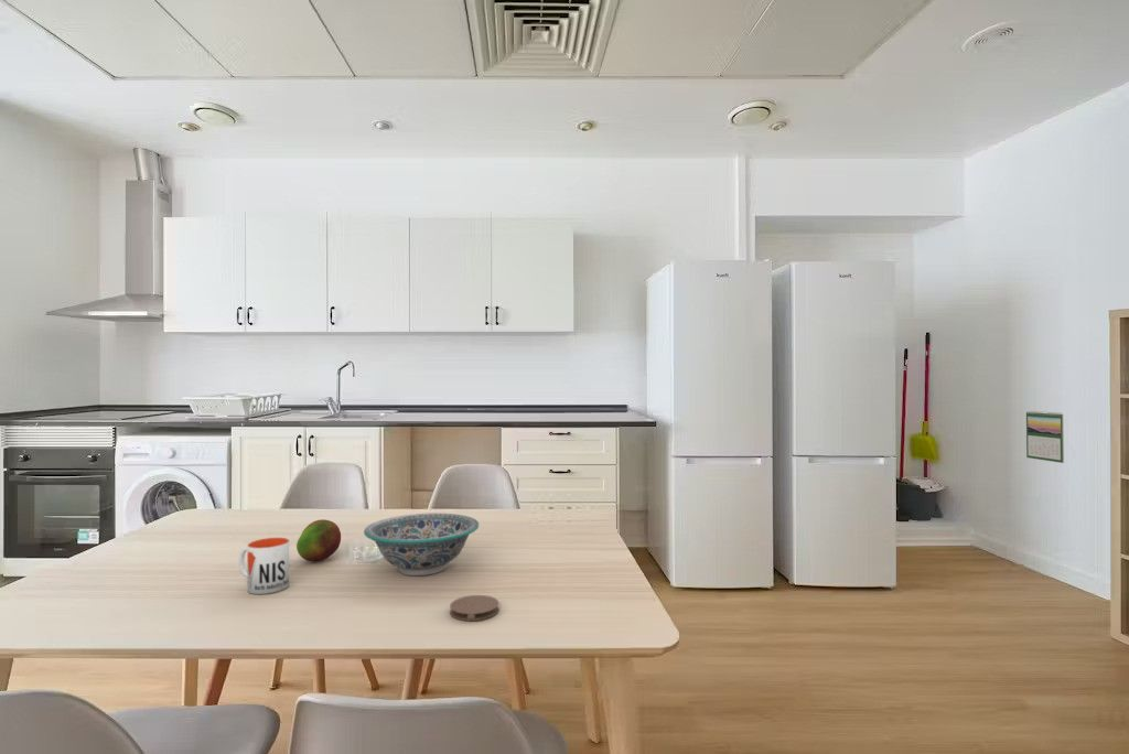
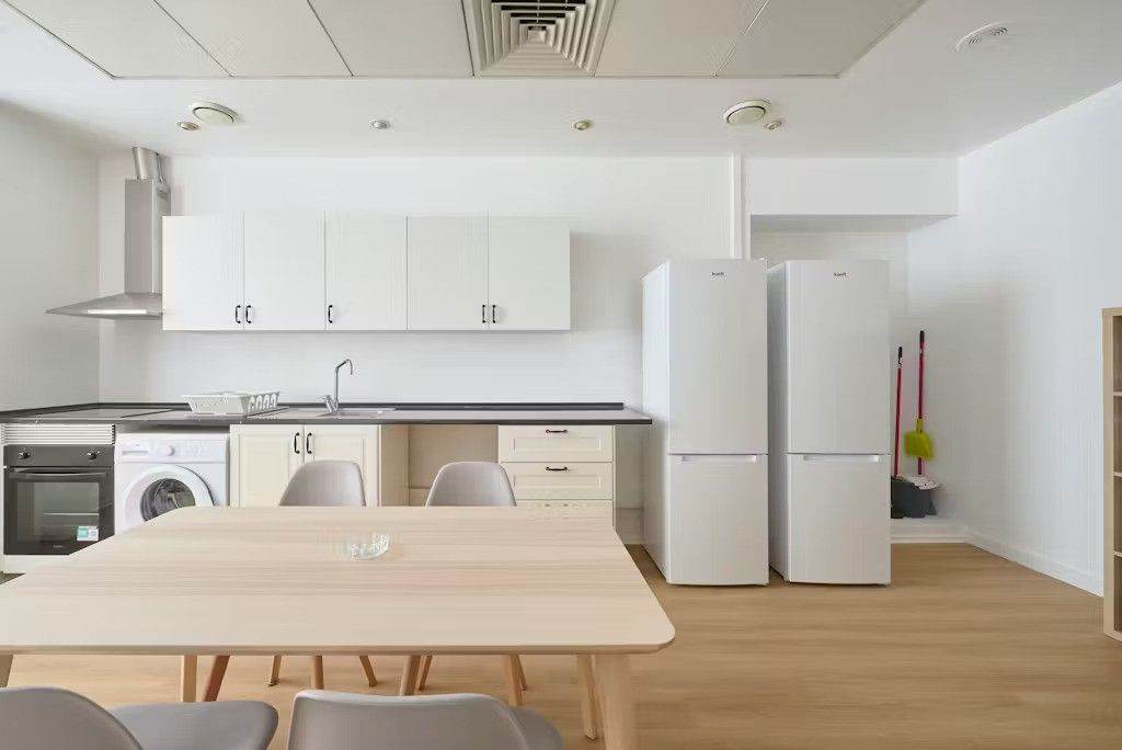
- mug [238,537,290,595]
- coaster [449,594,501,622]
- fruit [295,518,342,562]
- decorative bowl [363,513,480,577]
- calendar [1025,410,1065,464]
